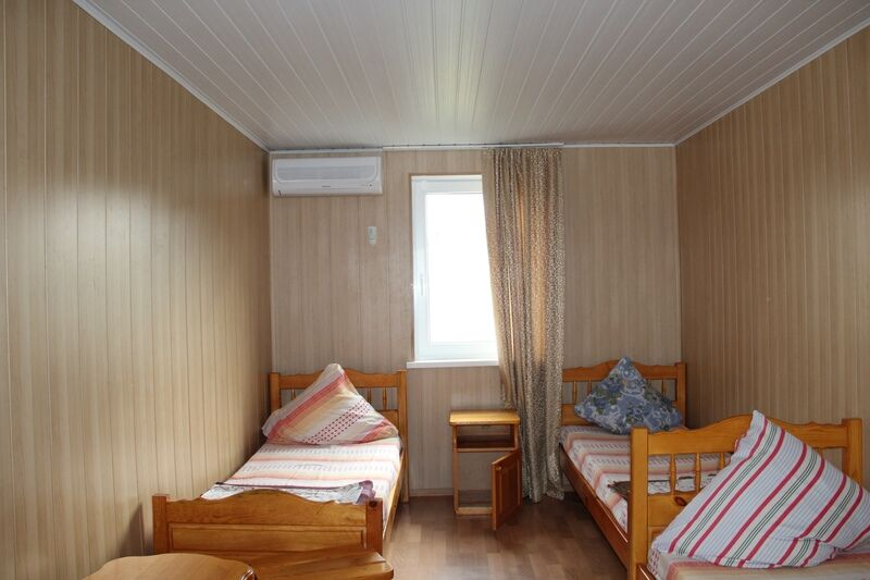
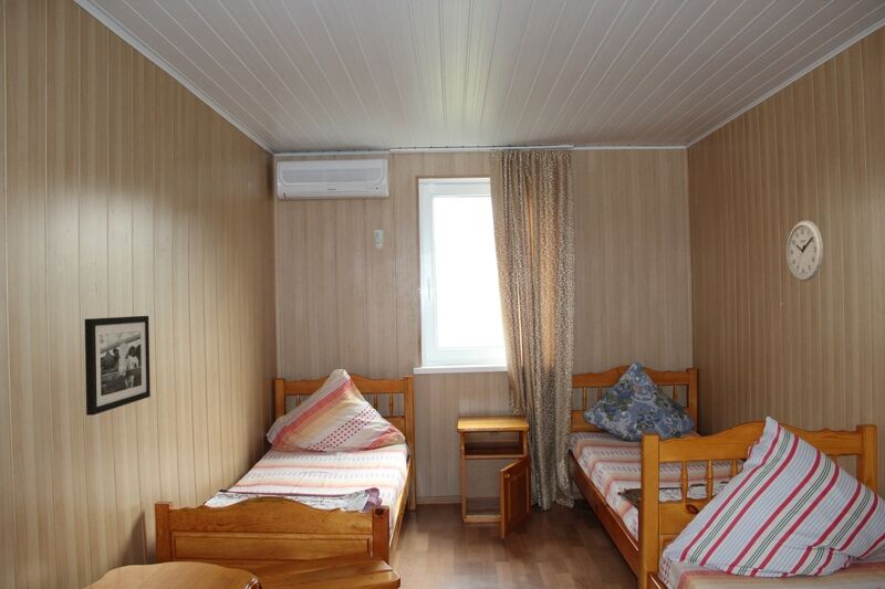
+ wall clock [785,220,824,283]
+ picture frame [84,315,152,417]
